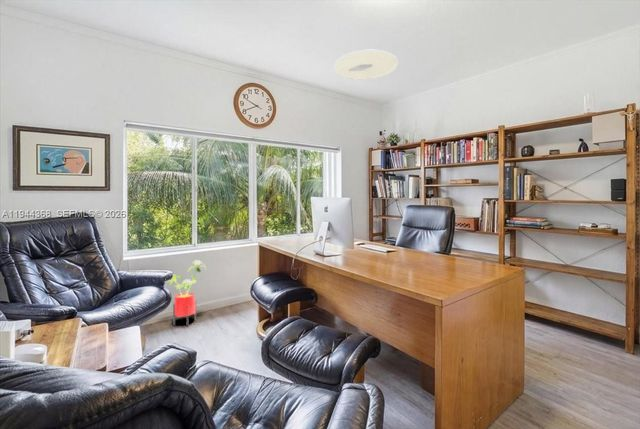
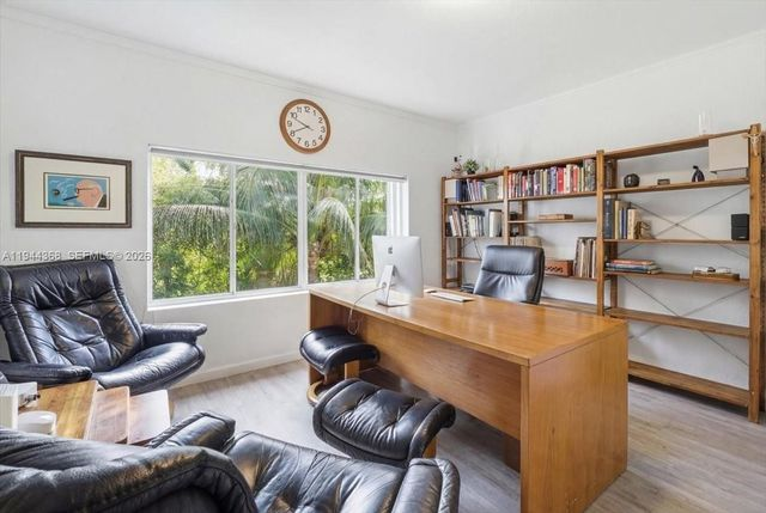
- ceiling light [333,49,399,81]
- house plant [166,259,207,327]
